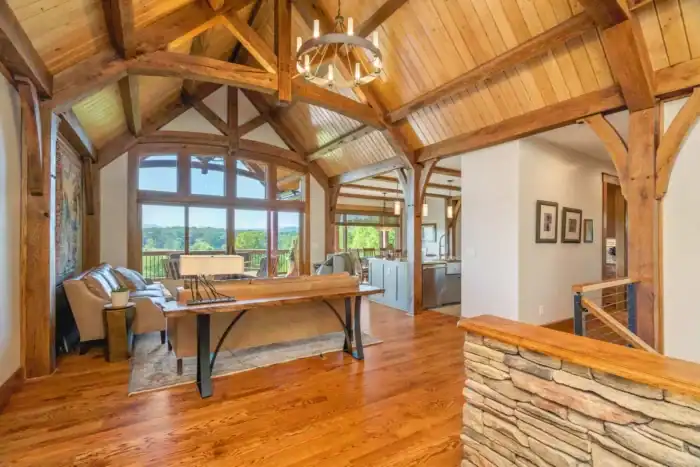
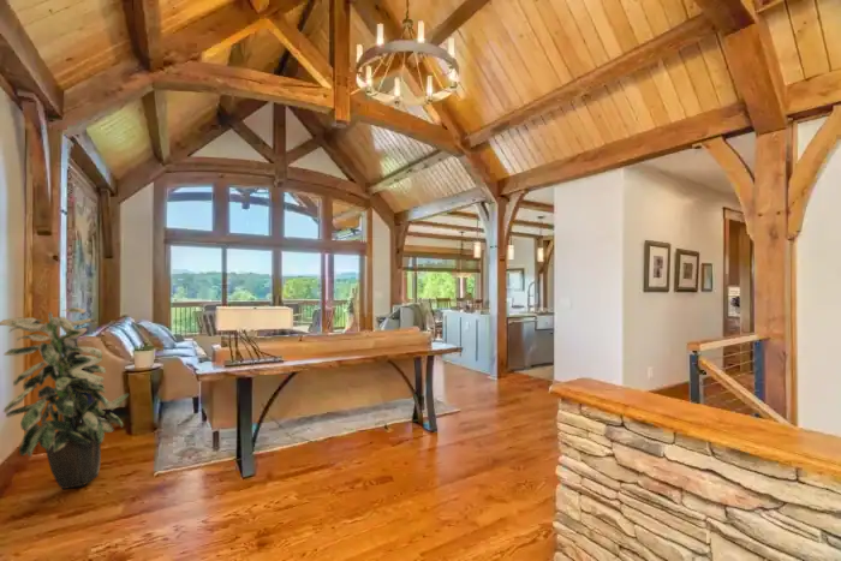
+ indoor plant [0,306,130,490]
